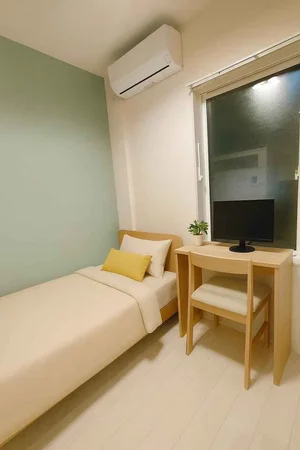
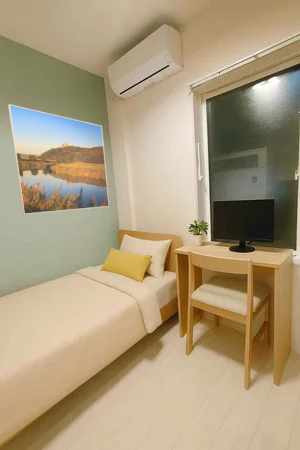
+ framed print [7,103,110,215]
